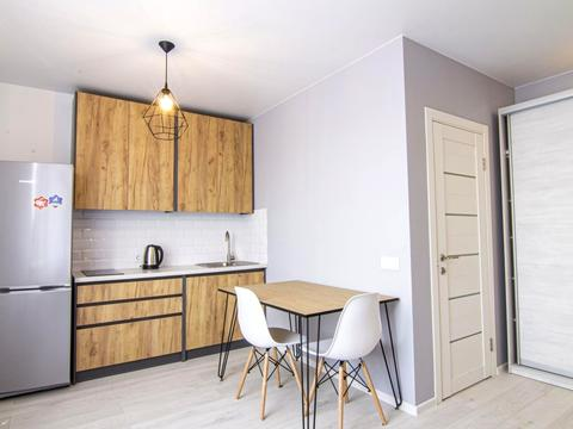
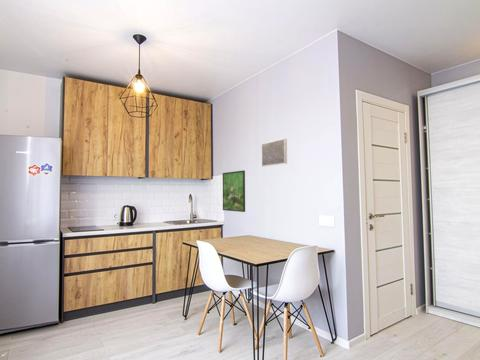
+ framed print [222,169,246,213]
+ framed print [260,138,288,168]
